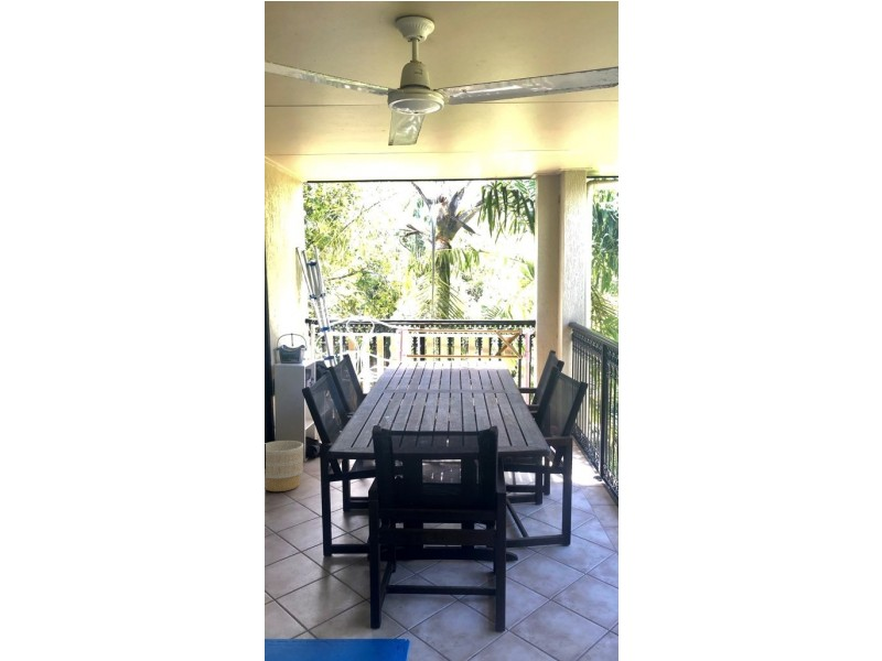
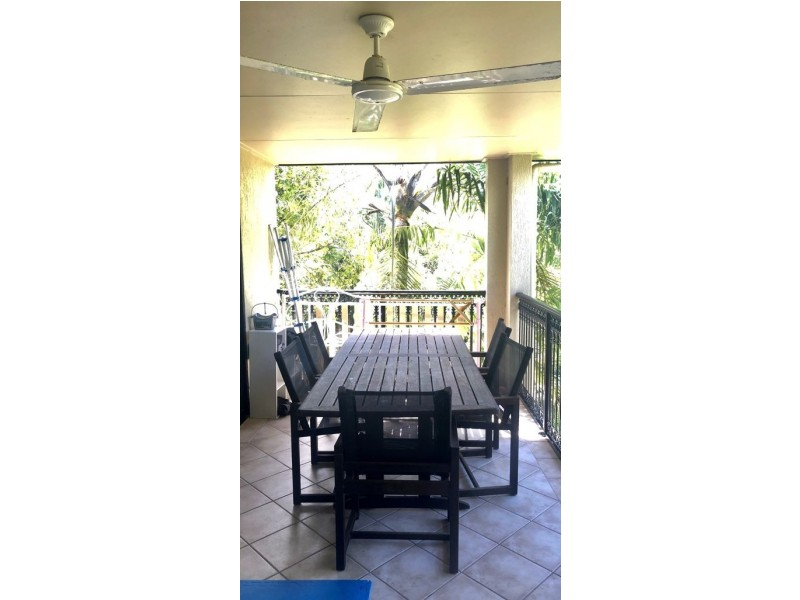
- planter [265,440,304,492]
